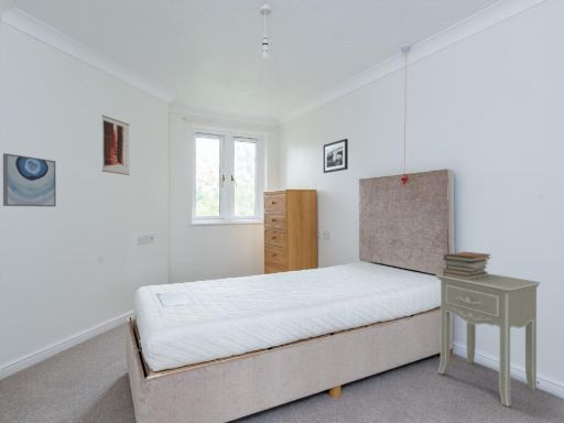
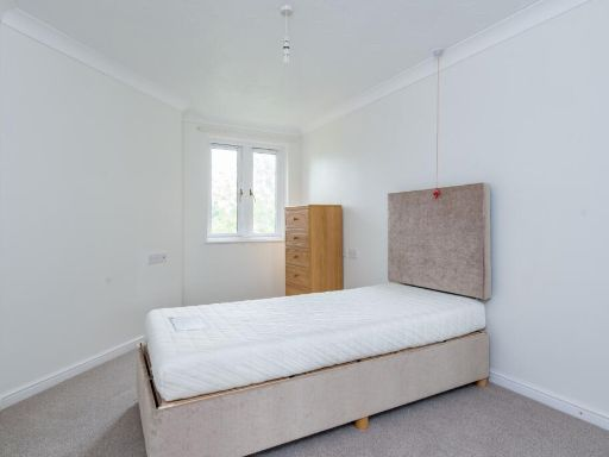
- wall art [100,113,131,176]
- nightstand [435,272,542,408]
- wall art [2,152,57,208]
- book stack [442,251,492,280]
- picture frame [323,138,349,174]
